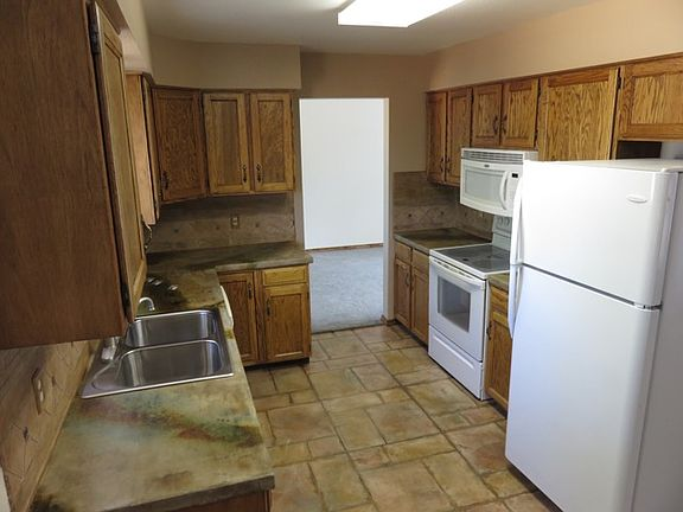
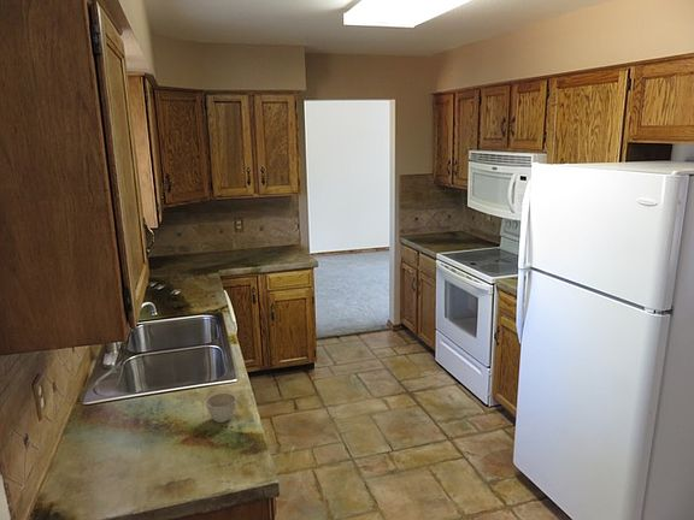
+ flower pot [205,392,237,424]
